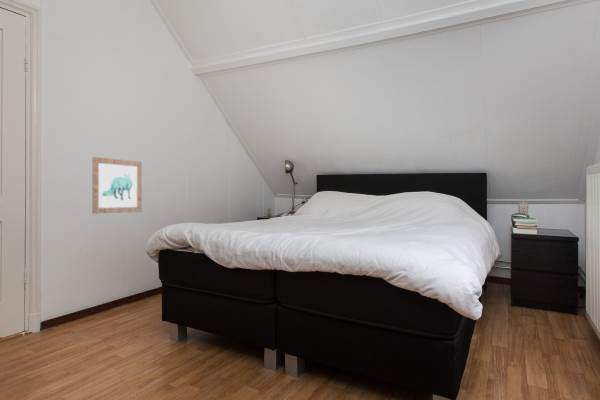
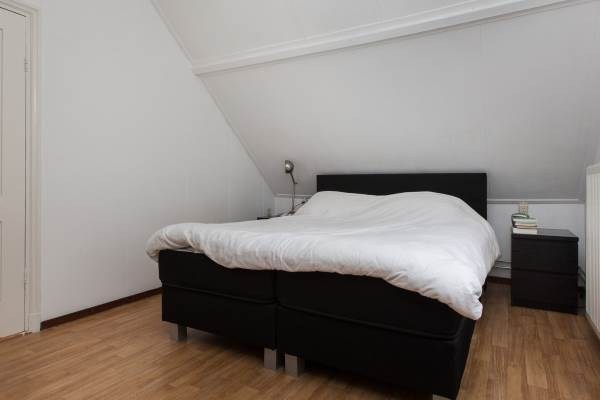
- wall art [91,156,143,215]
